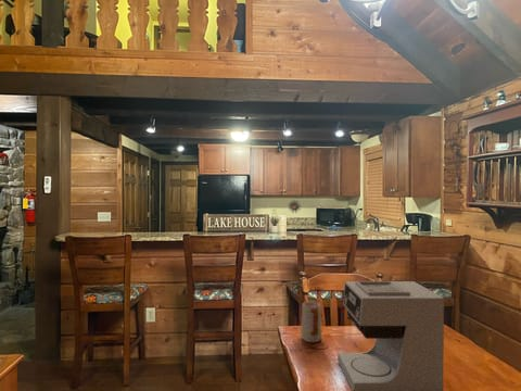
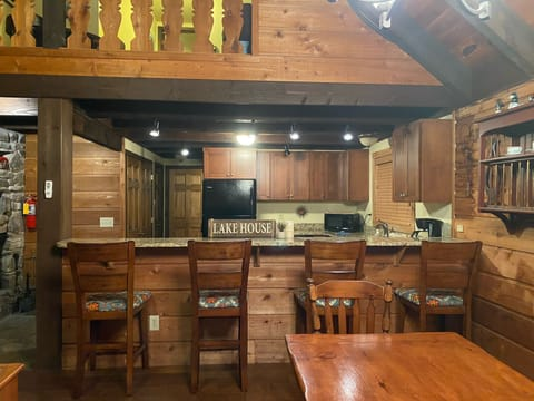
- coffee maker [336,280,445,391]
- mug [300,301,323,343]
